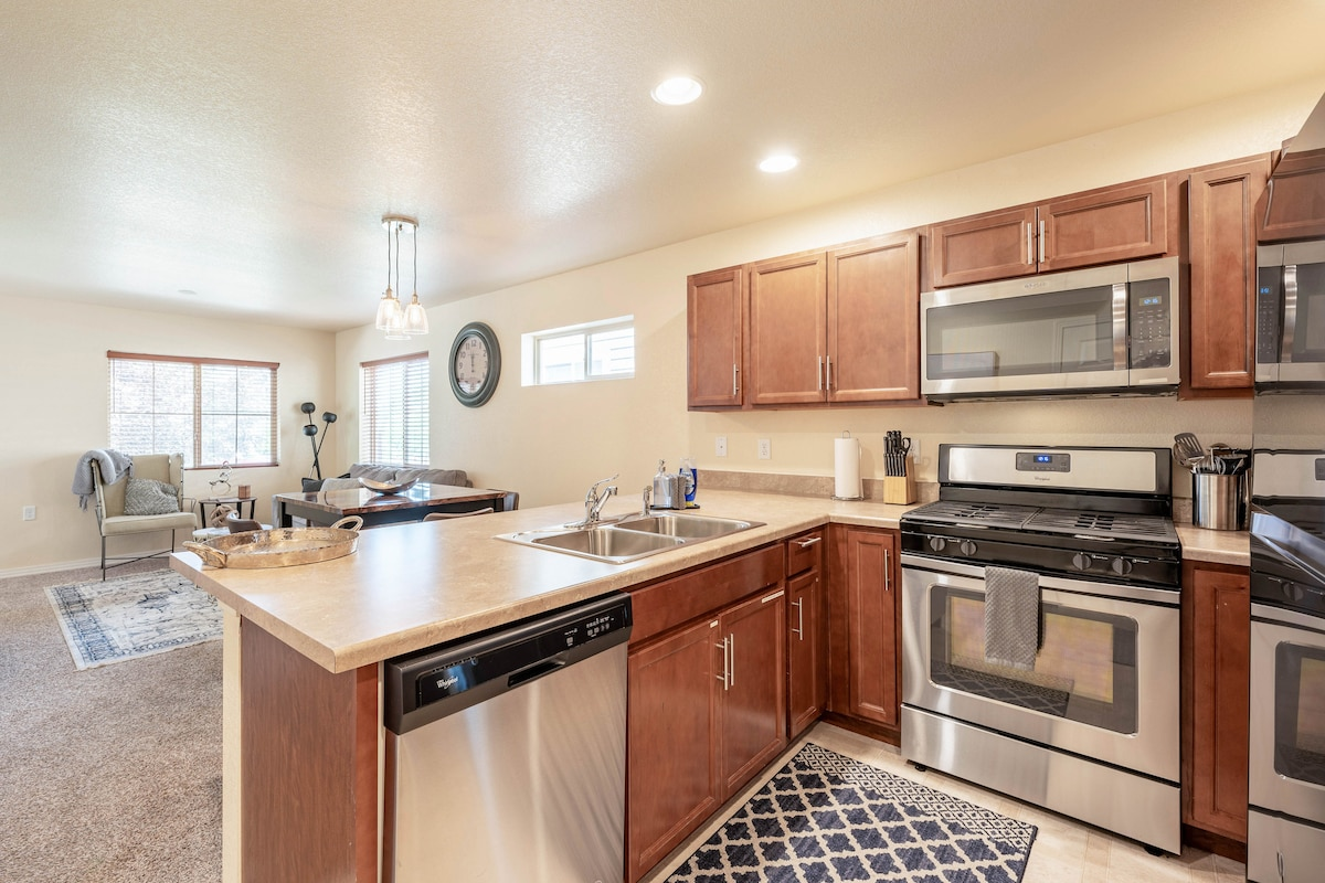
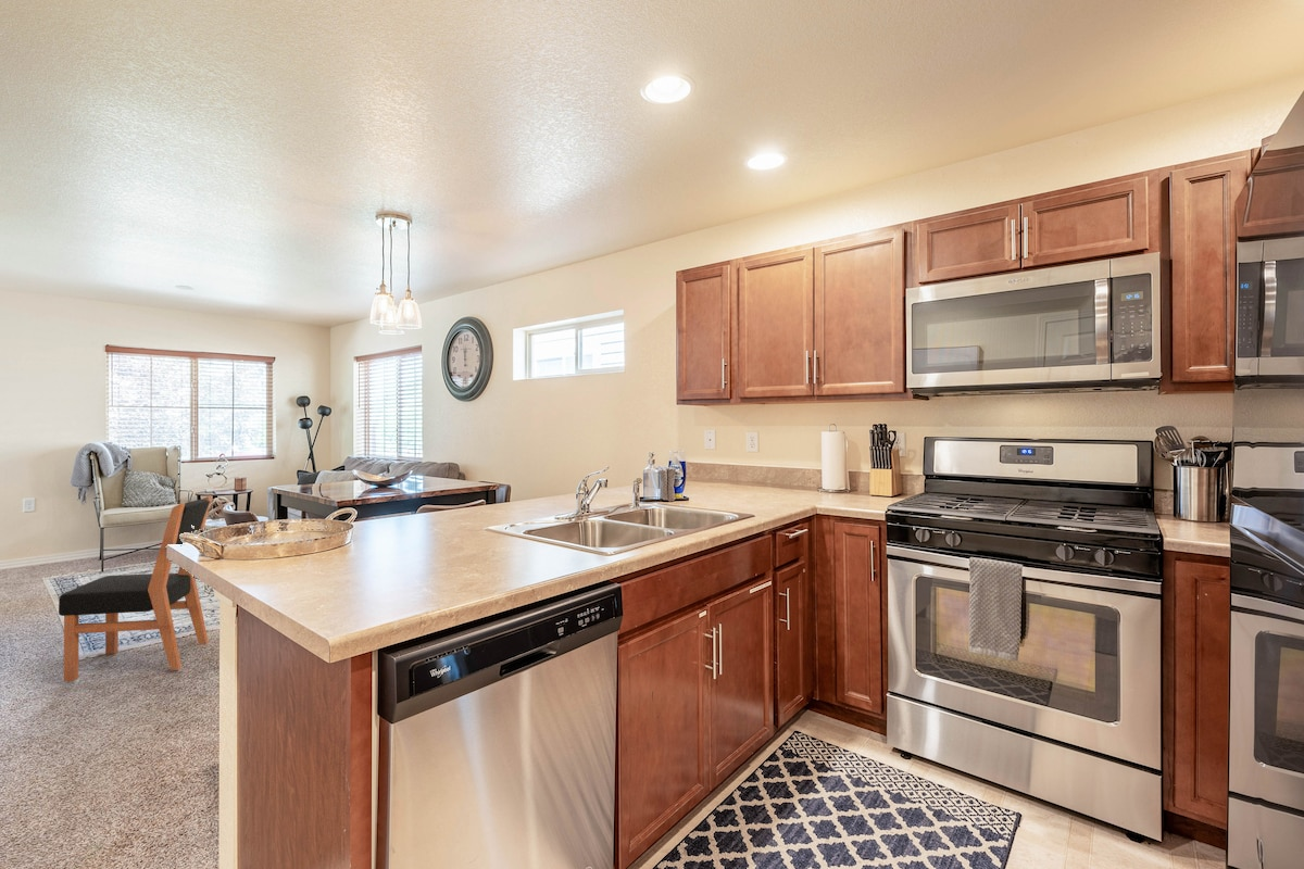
+ dining chair [58,495,213,683]
